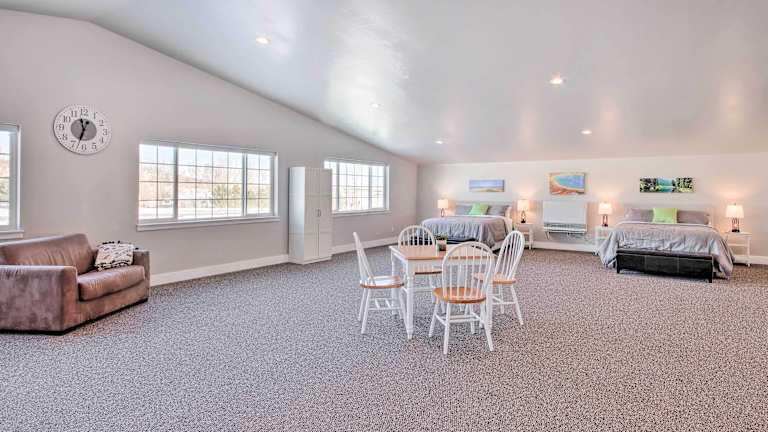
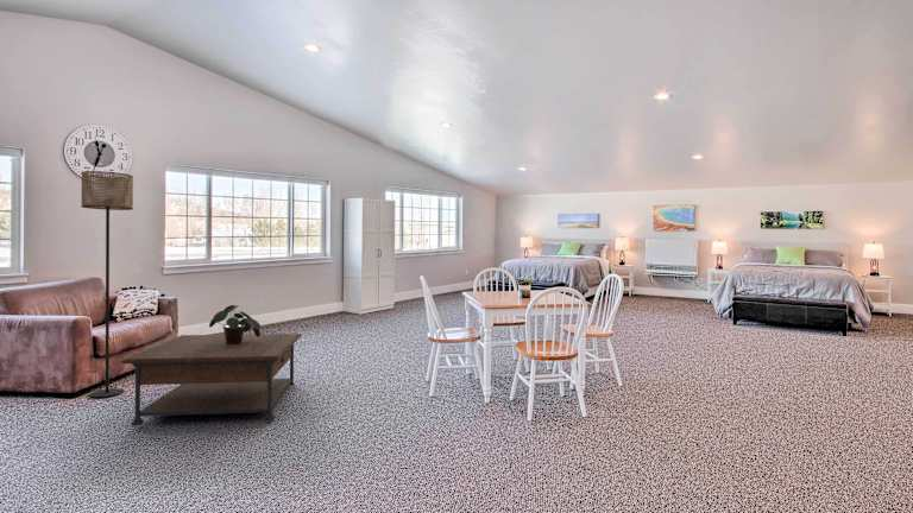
+ coffee table [120,332,303,426]
+ potted plant [208,304,262,344]
+ floor lamp [80,170,134,399]
